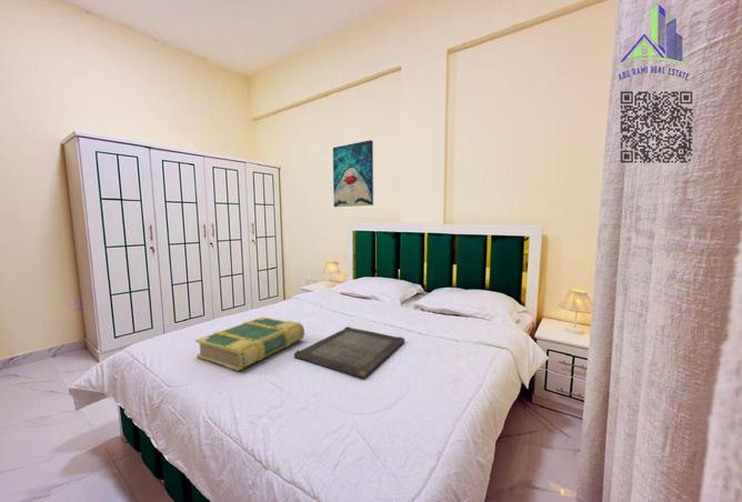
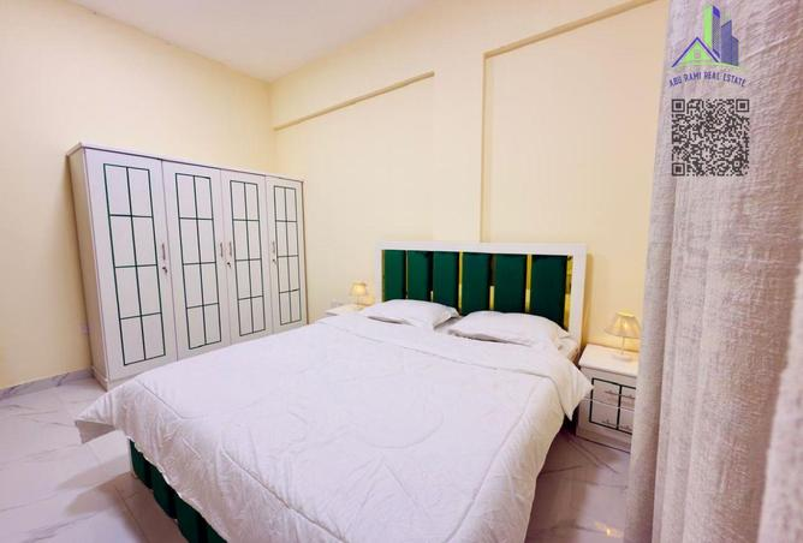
- book [193,315,305,372]
- serving tray [293,325,405,379]
- wall art [332,139,374,208]
